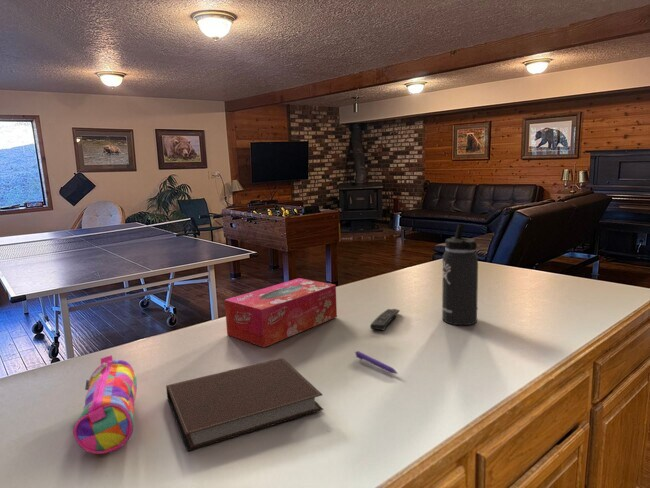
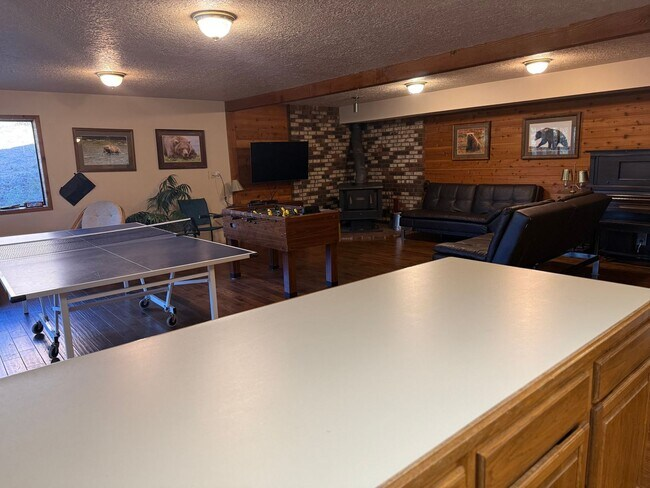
- tissue box [224,277,338,348]
- remote control [369,308,401,331]
- notebook [165,357,324,452]
- thermos bottle [441,223,479,326]
- pen [354,350,399,375]
- pencil case [72,354,138,455]
